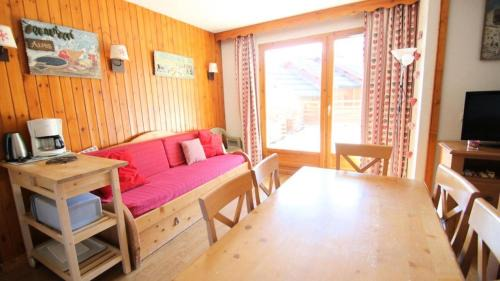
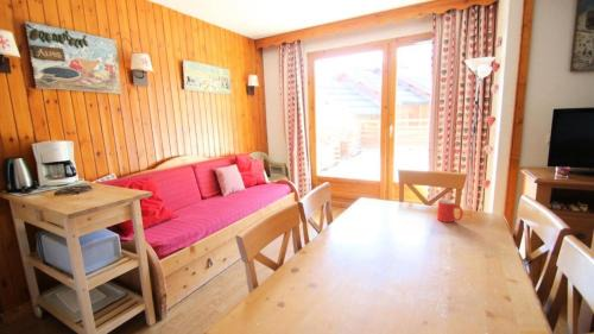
+ mug [436,198,465,223]
